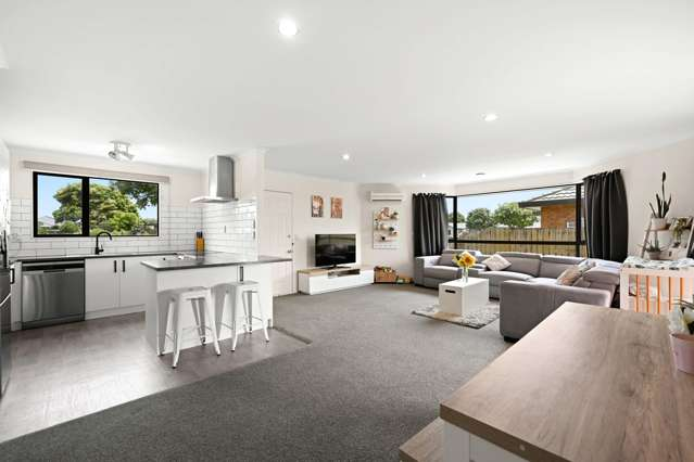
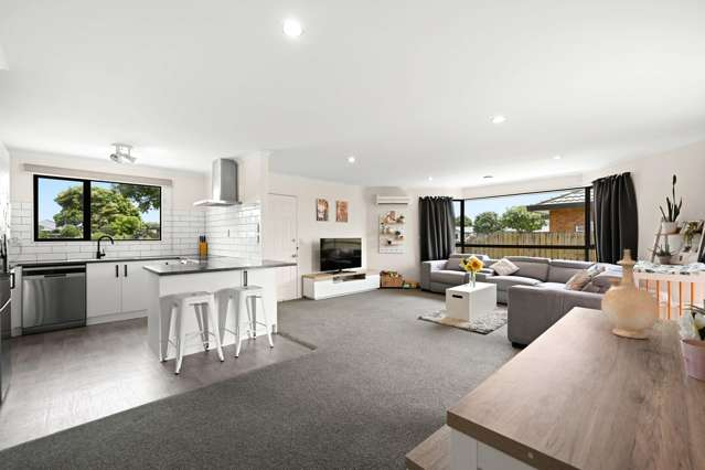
+ vase [600,248,660,340]
